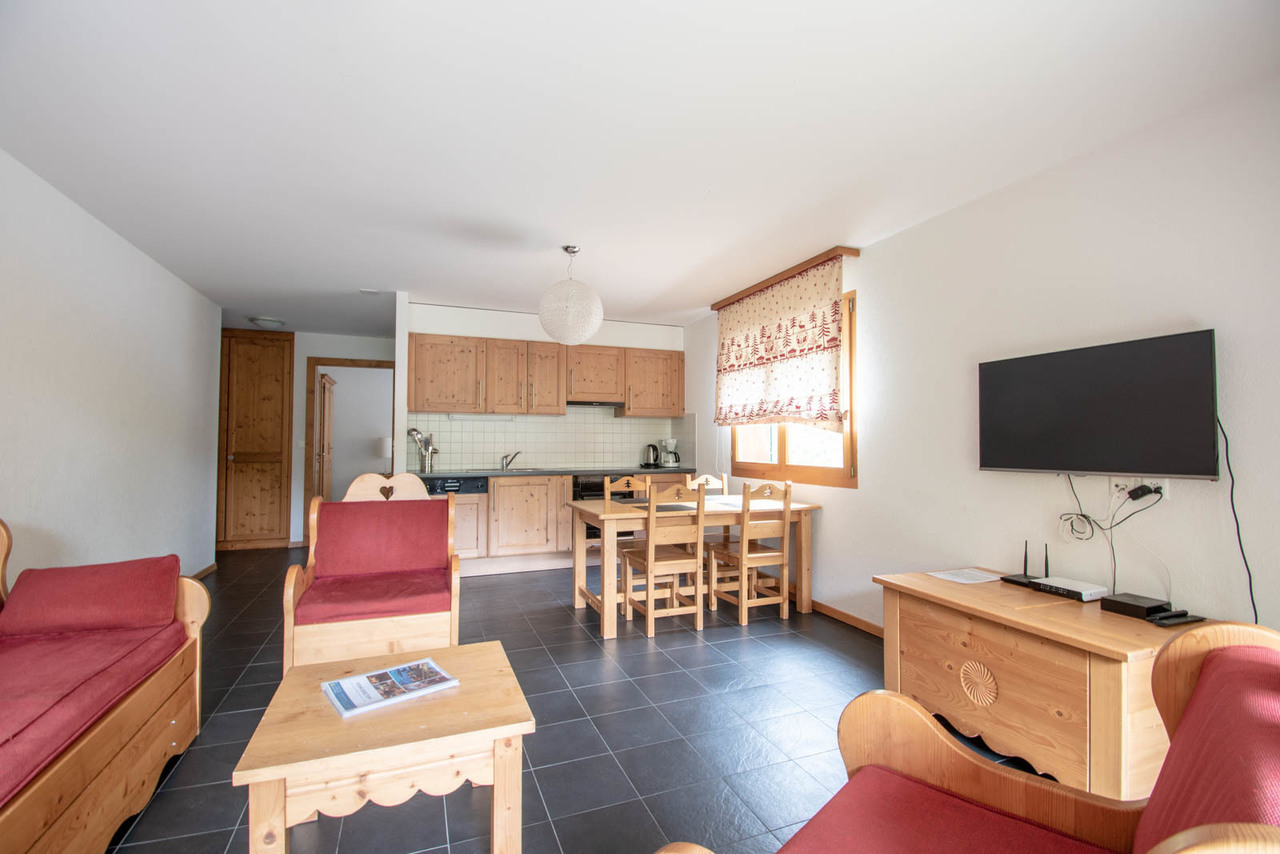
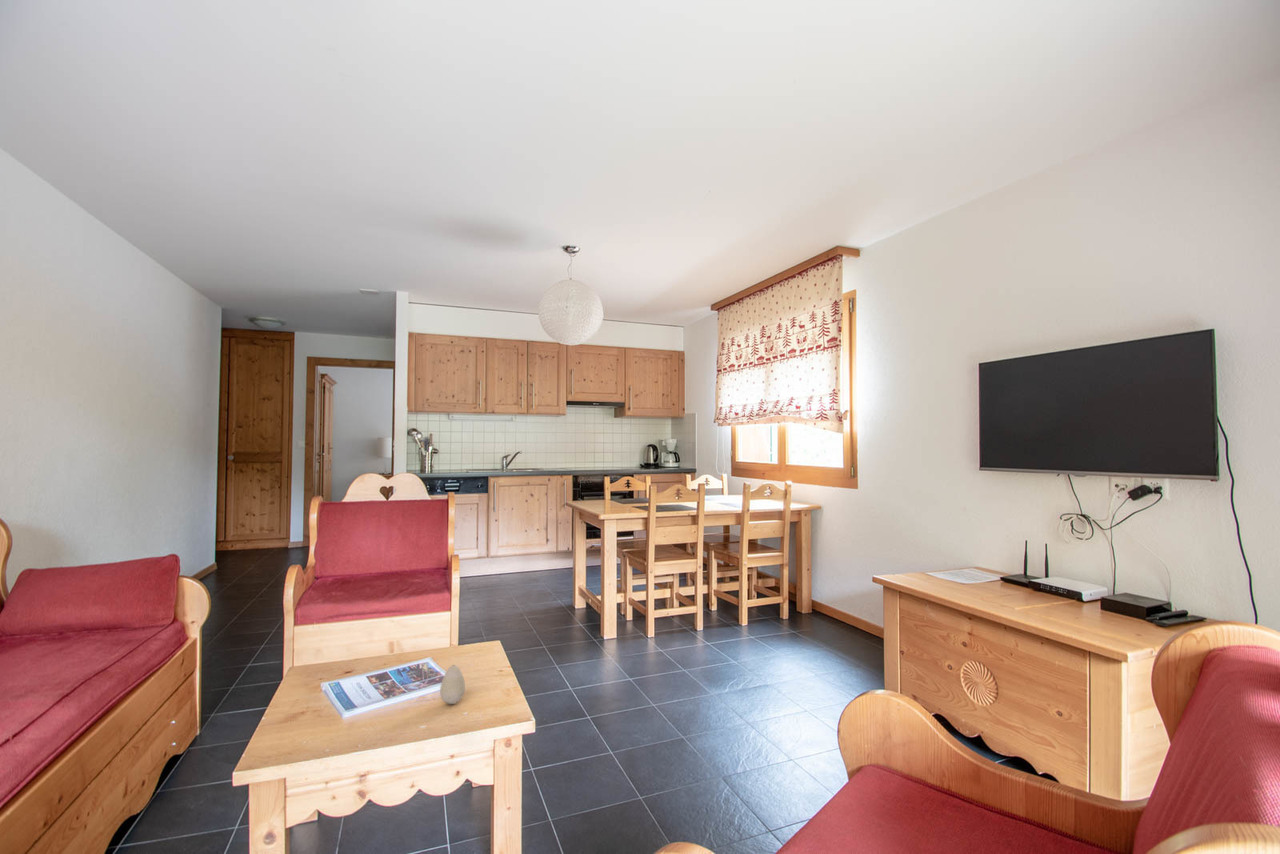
+ decorative egg [439,664,466,705]
